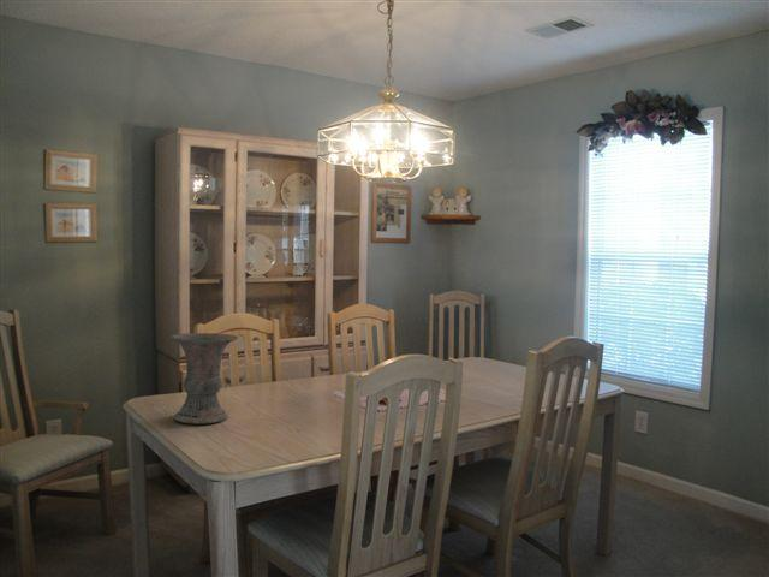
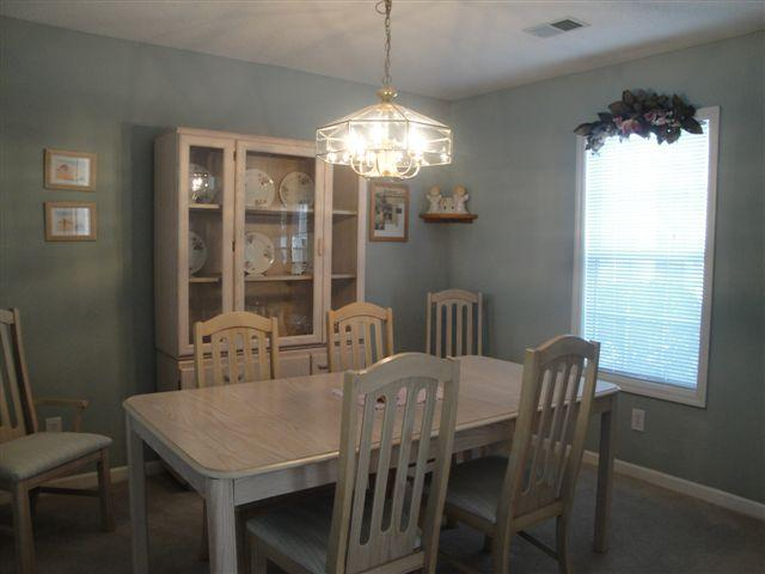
- vase [169,332,239,426]
